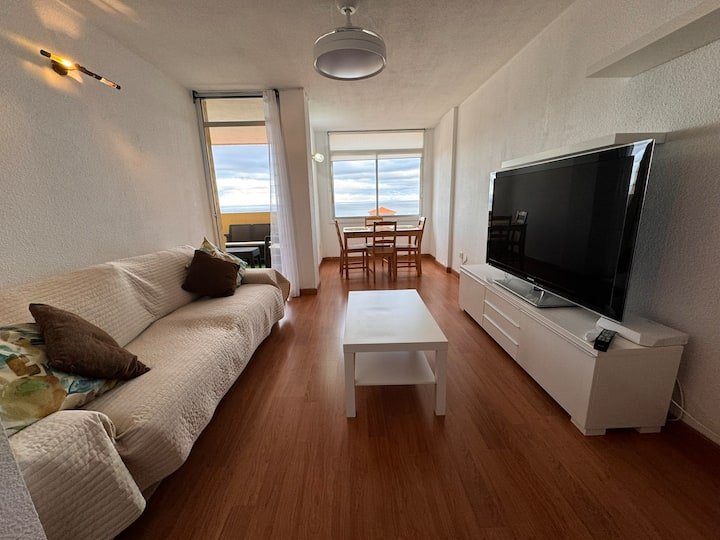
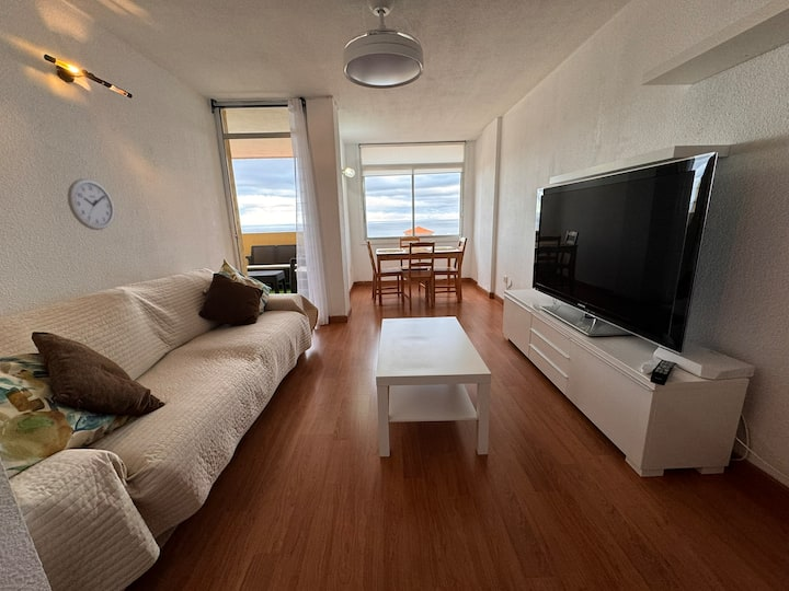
+ wall clock [67,177,115,231]
